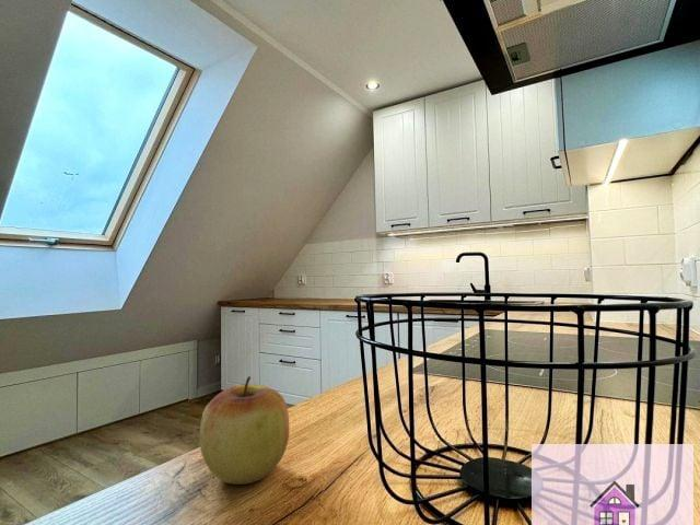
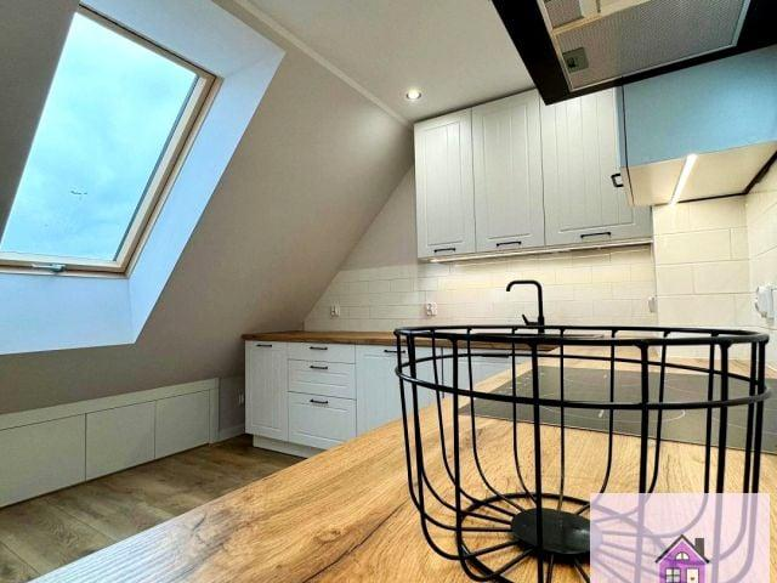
- apple [199,375,290,486]
